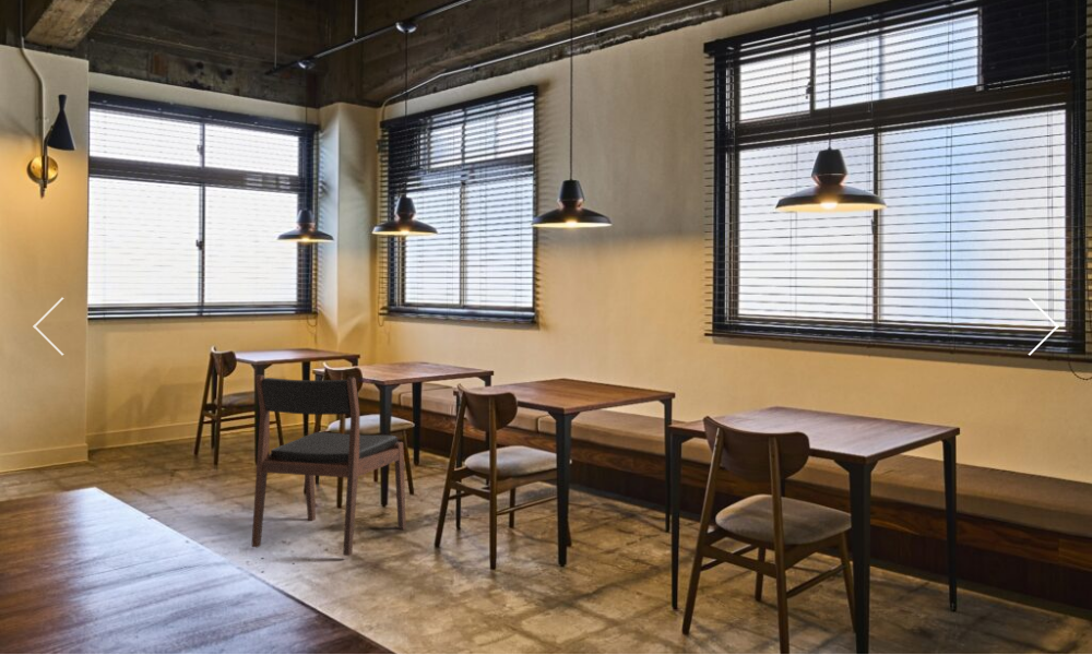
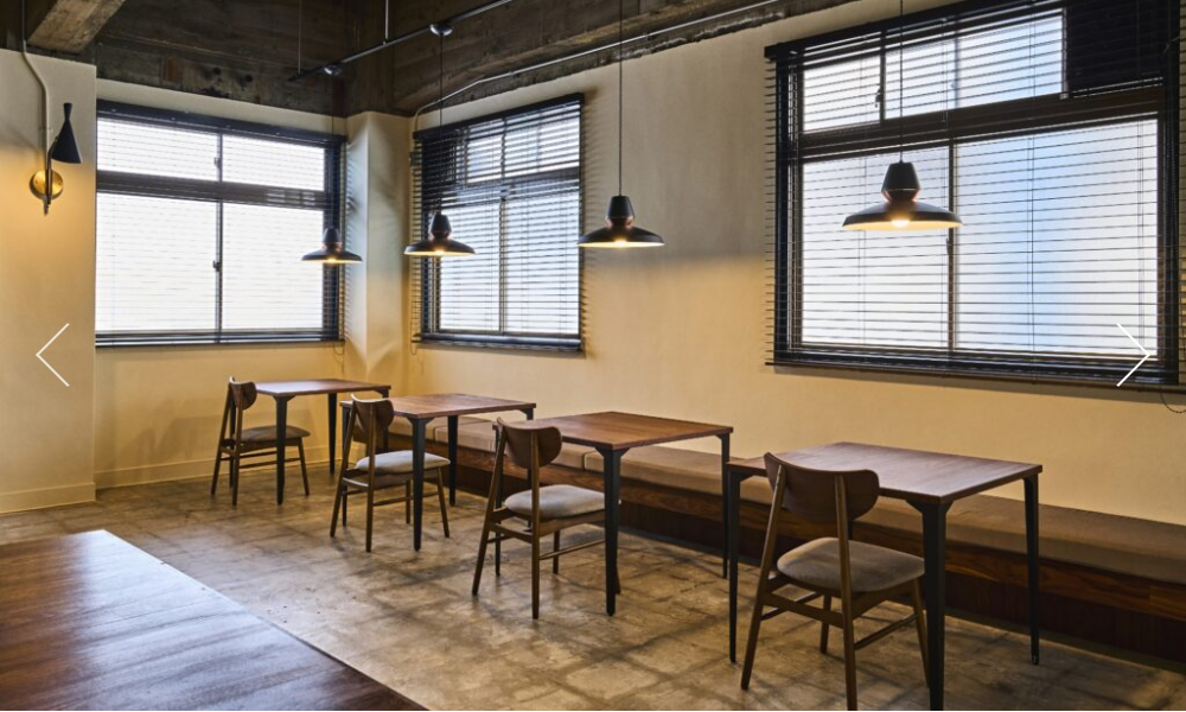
- dining chair [250,374,407,557]
